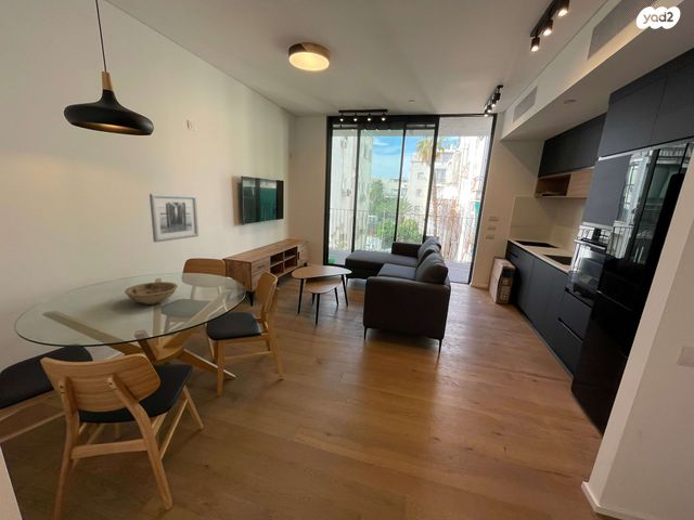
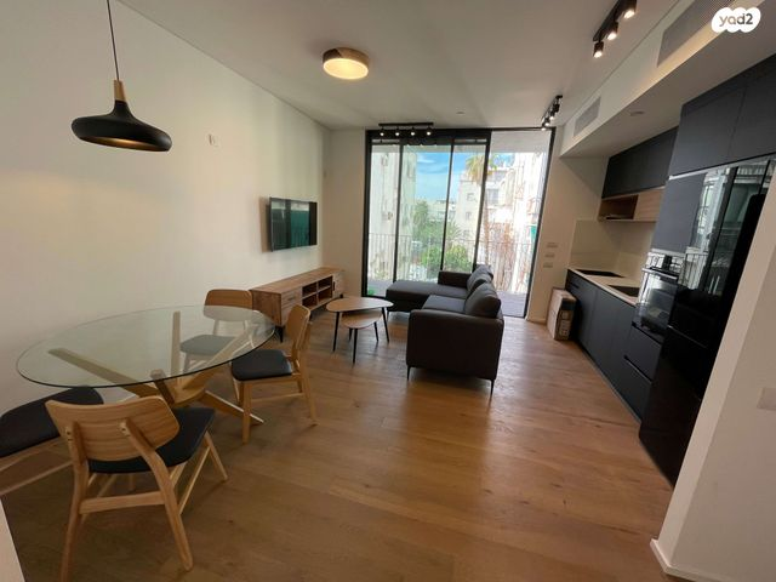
- bowl [124,281,179,306]
- wall art [149,193,200,244]
